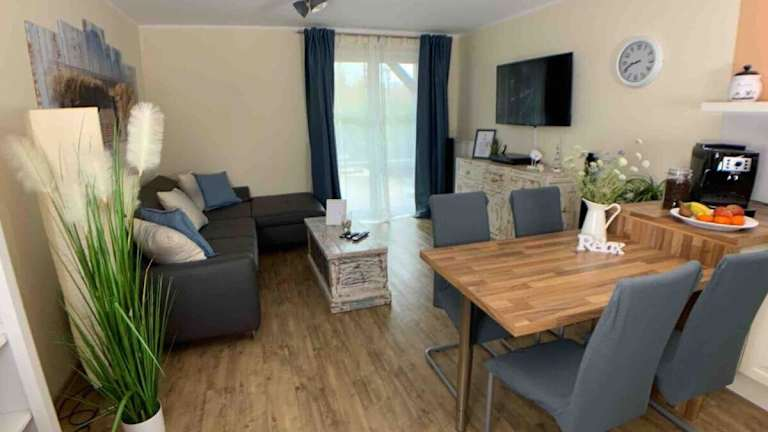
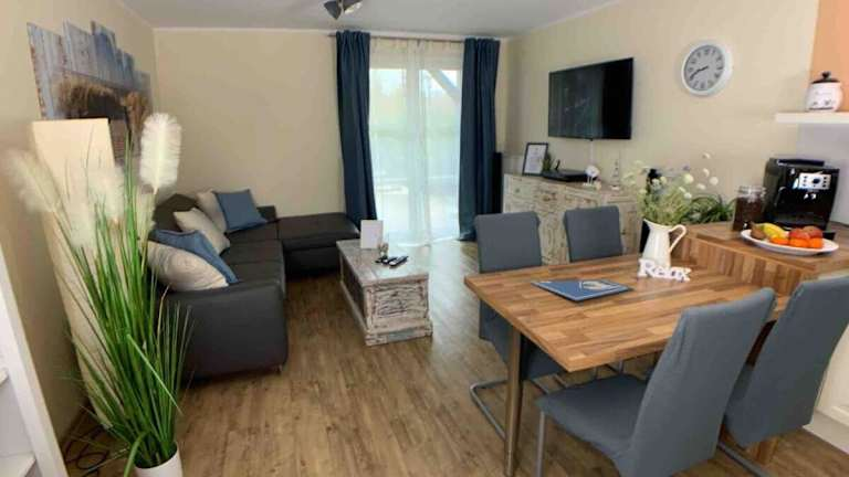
+ placemat [526,279,635,303]
